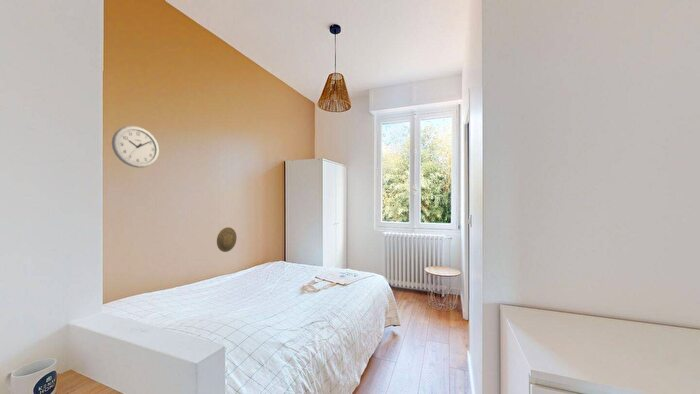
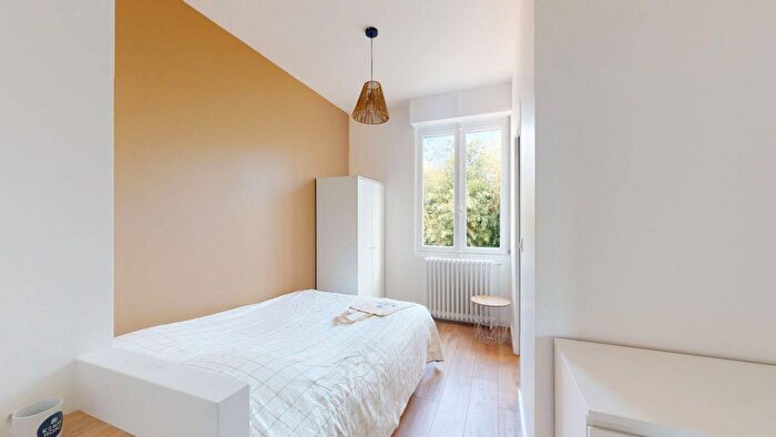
- wall clock [111,125,160,169]
- decorative plate [216,226,238,253]
